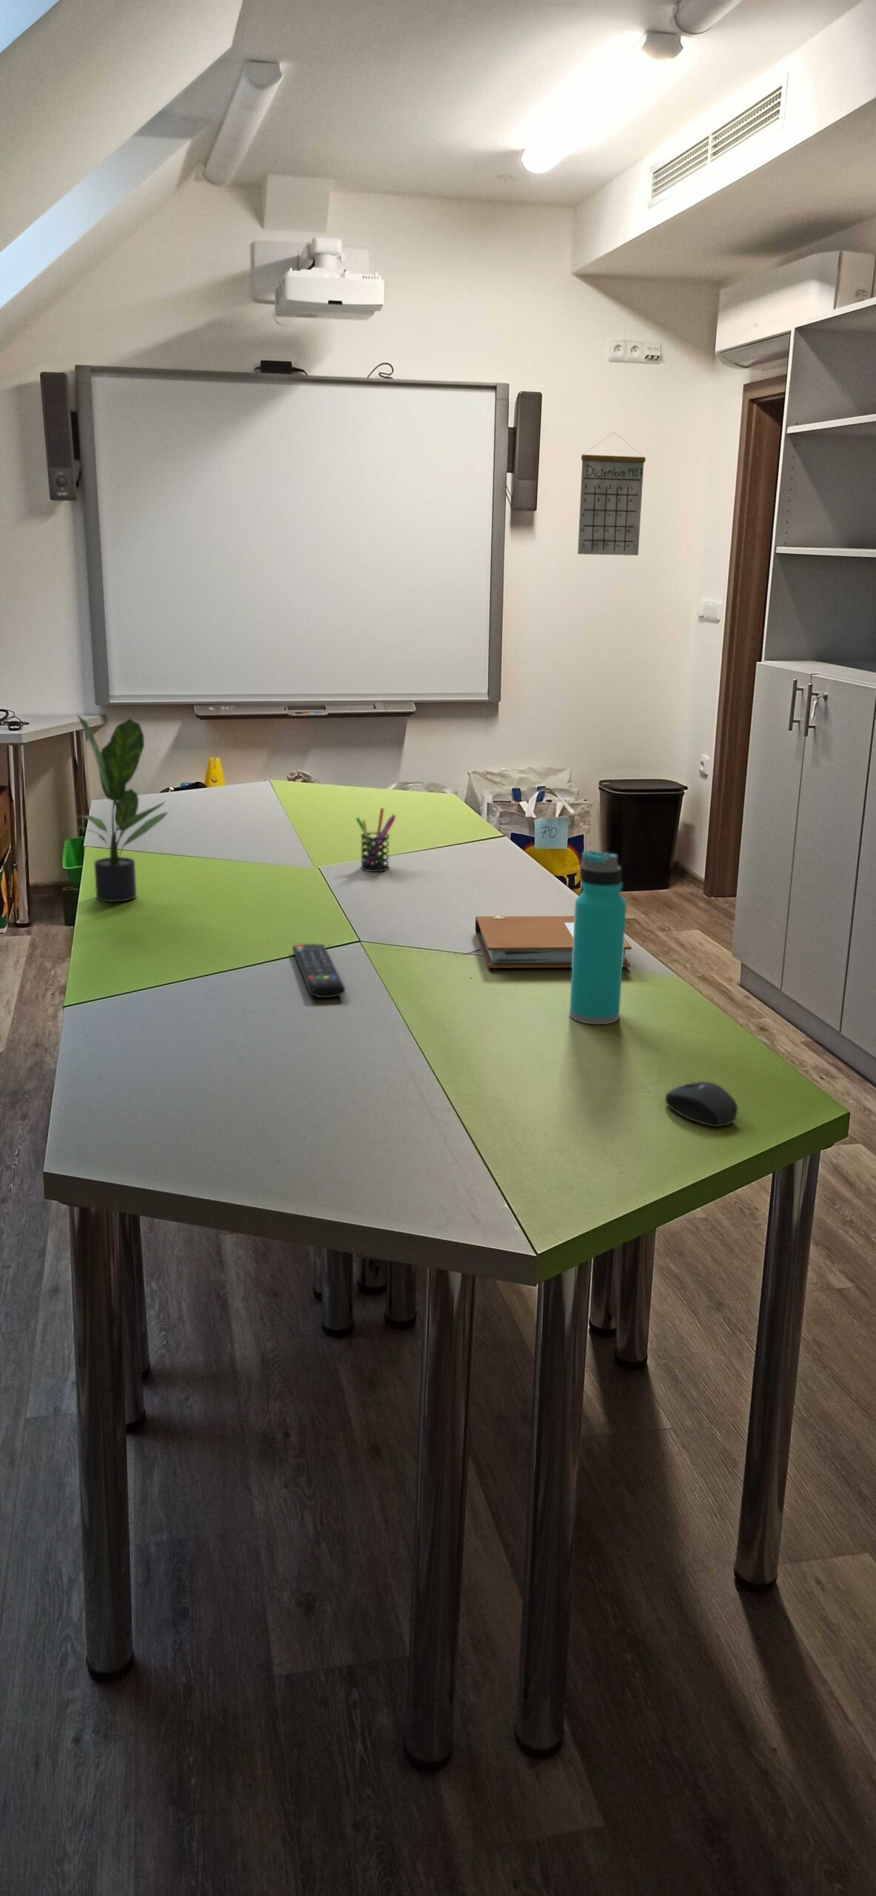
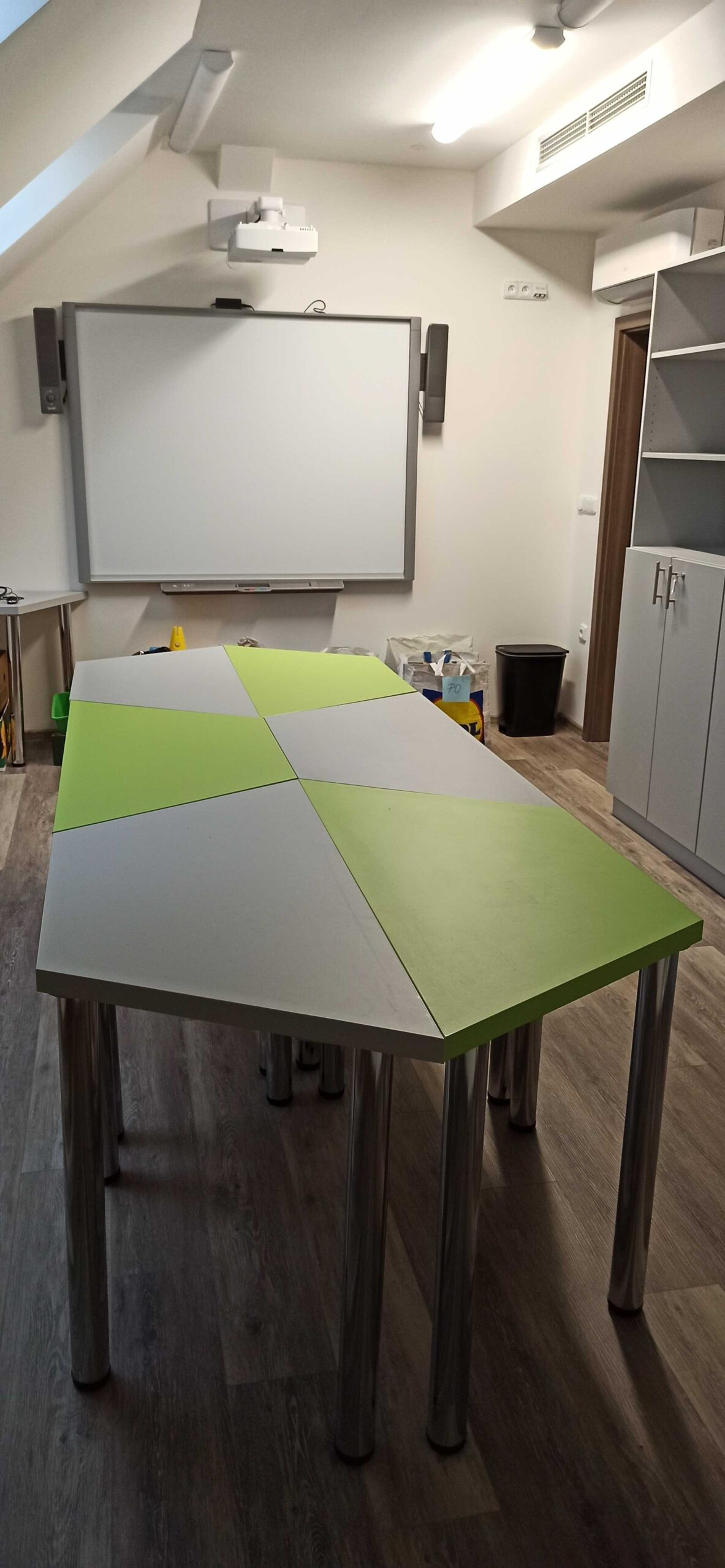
- notebook [475,915,632,969]
- pen holder [355,808,396,873]
- calendar [576,432,646,556]
- water bottle [569,850,627,1025]
- remote control [291,943,346,999]
- mouse [665,1081,738,1127]
- potted plant [71,713,169,903]
